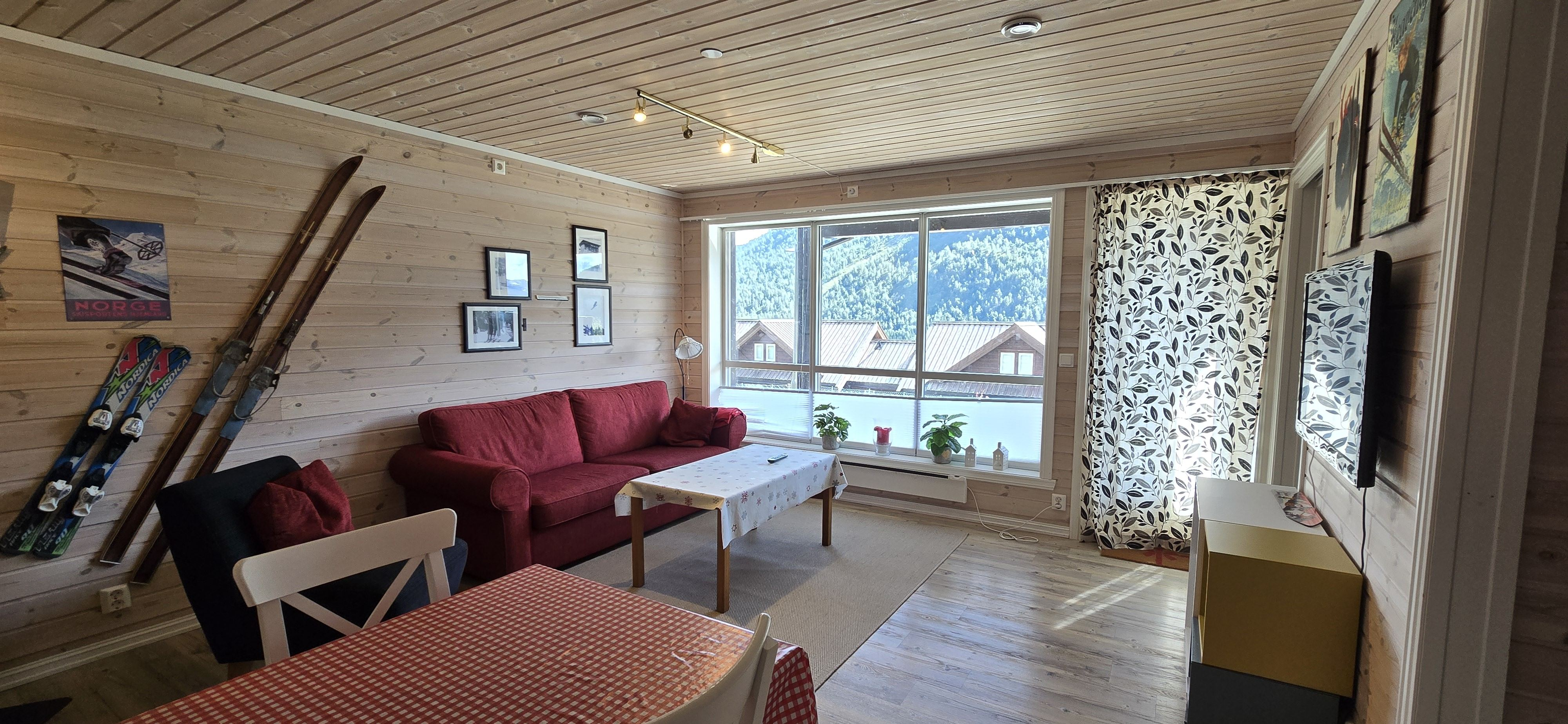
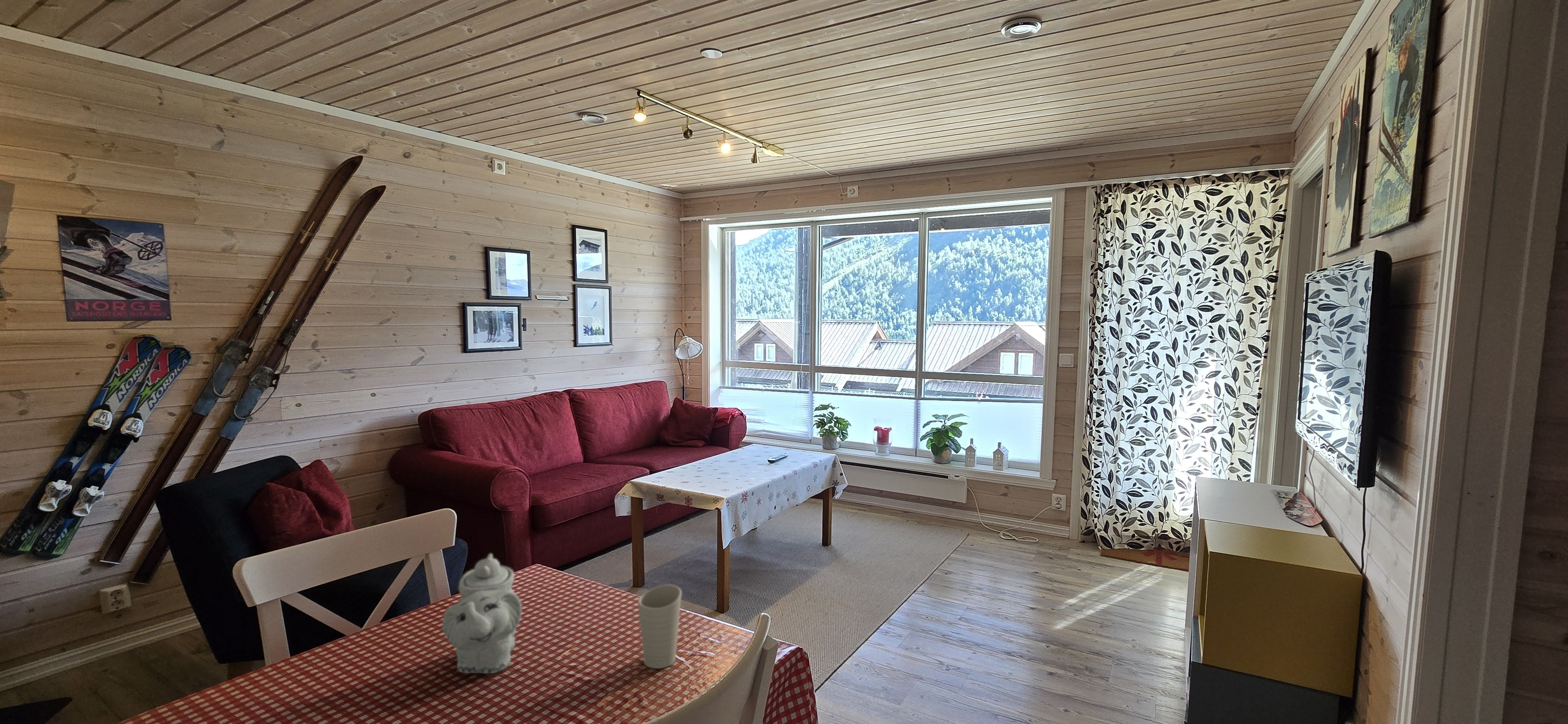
+ cup [637,584,682,669]
+ teapot [442,553,522,674]
